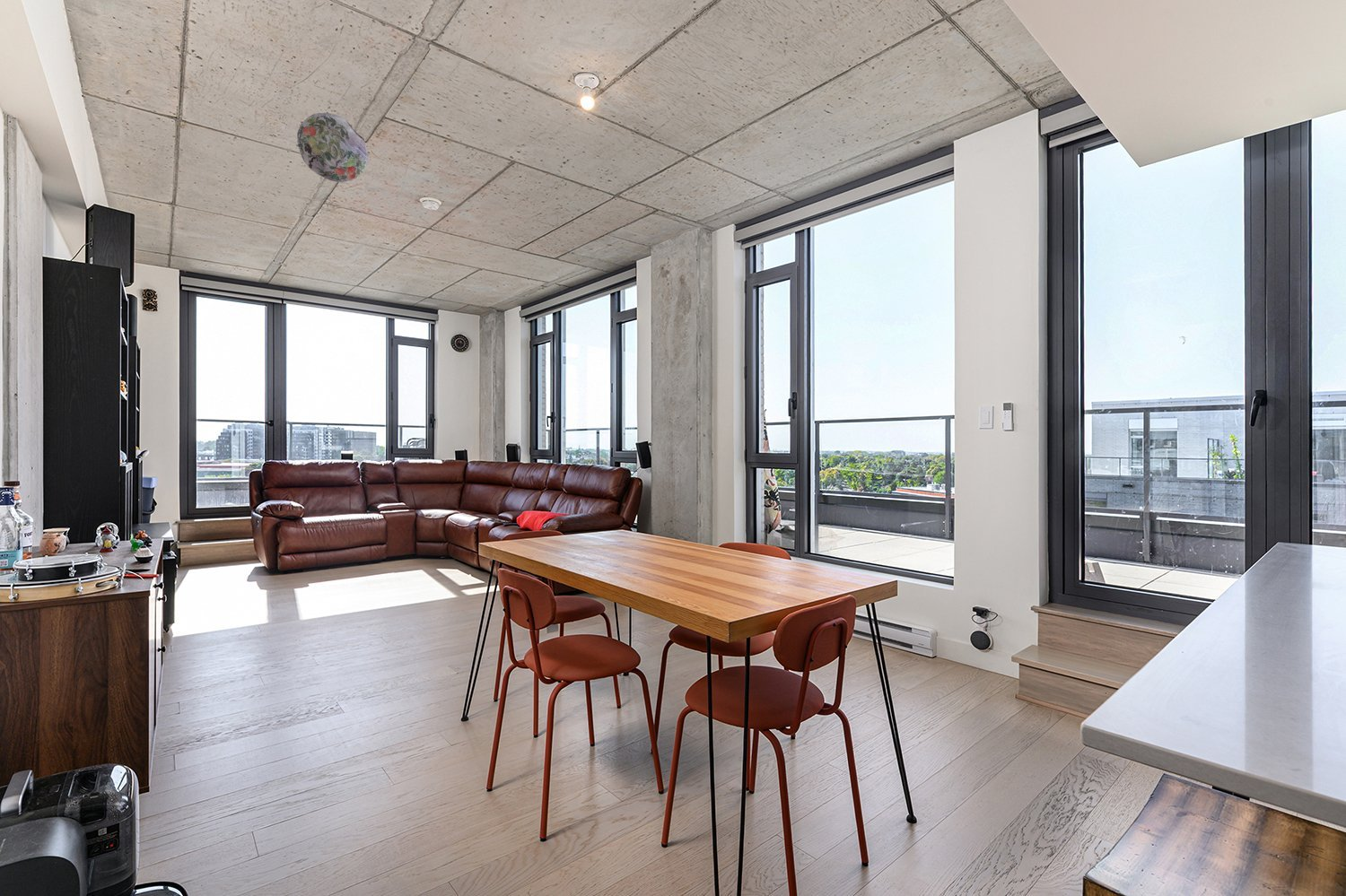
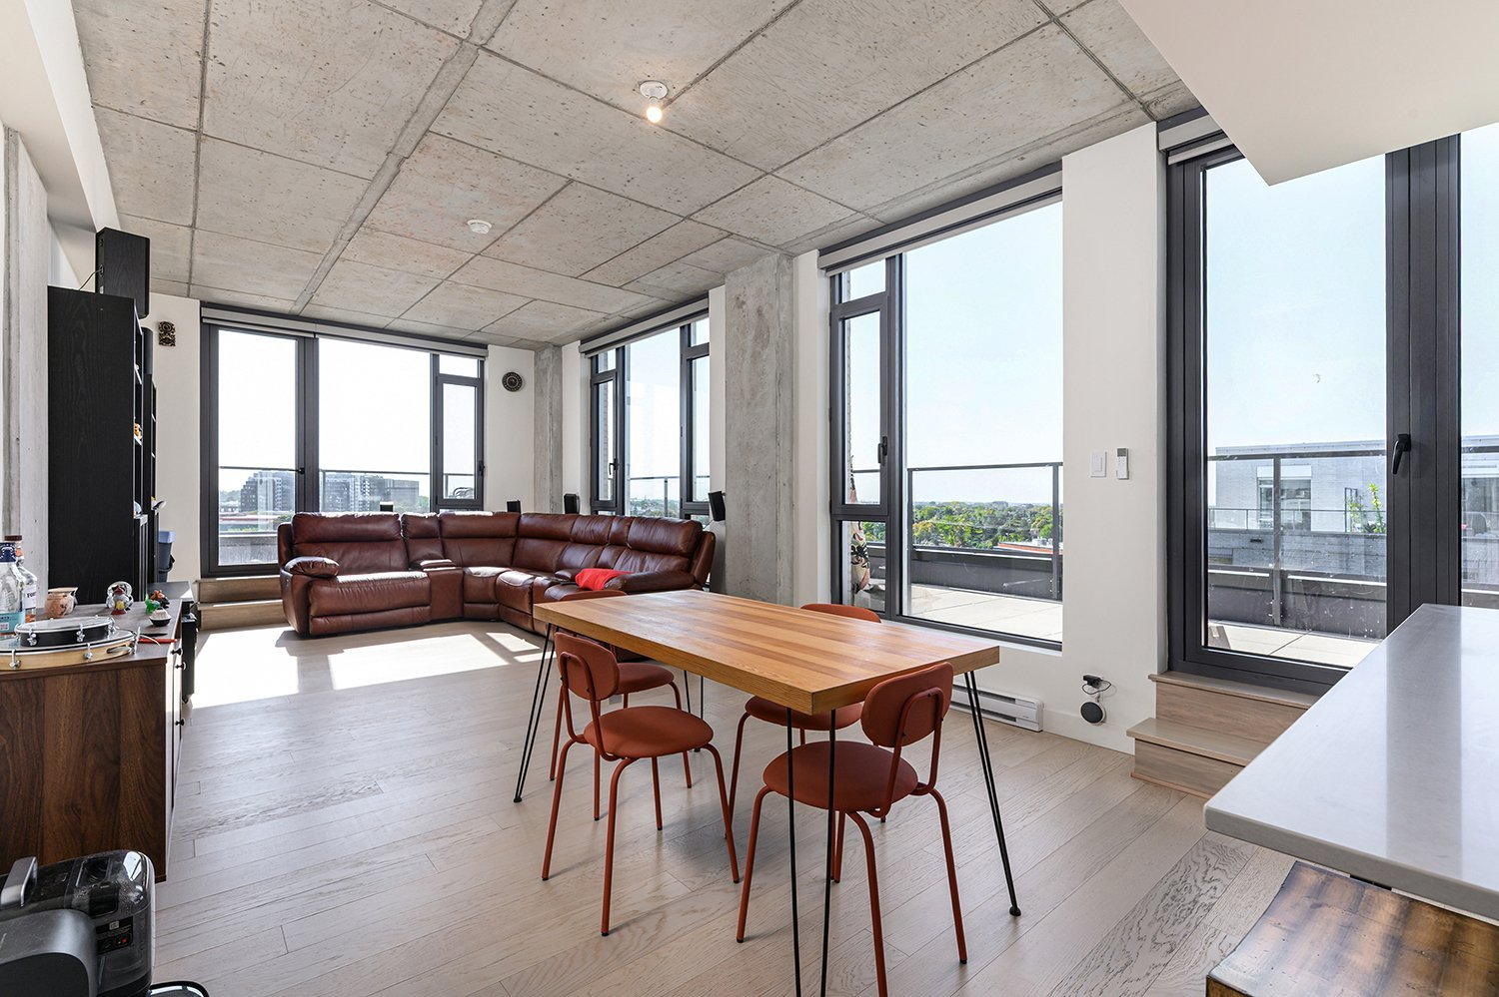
- paper lantern [296,112,369,183]
